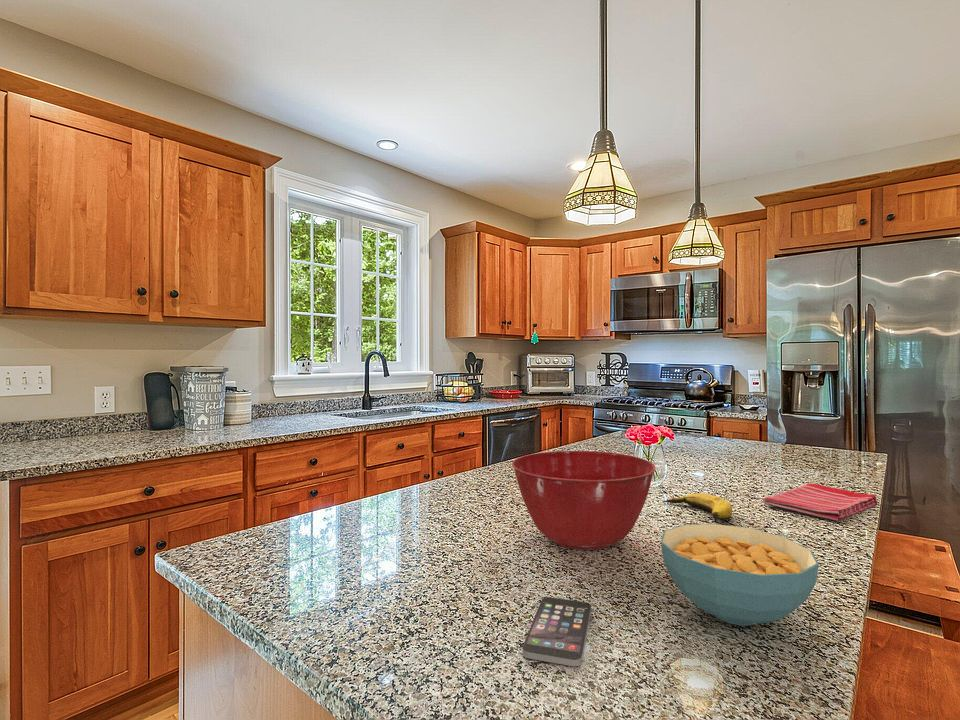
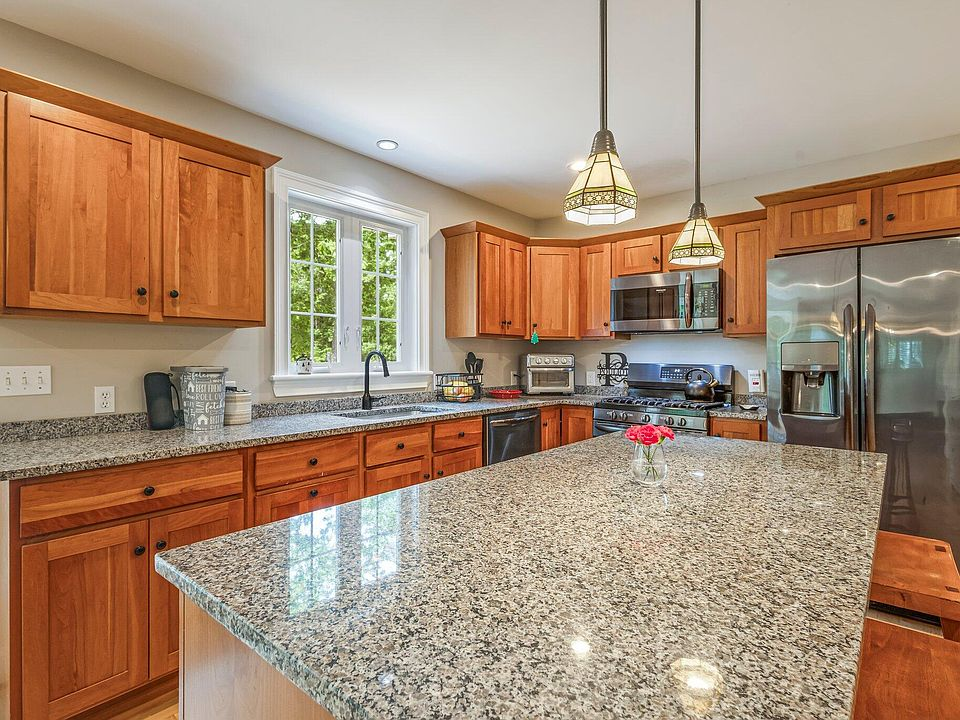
- smartphone [522,596,592,667]
- cereal bowl [660,523,820,627]
- banana [662,492,733,521]
- mixing bowl [511,450,657,551]
- dish towel [762,483,879,522]
